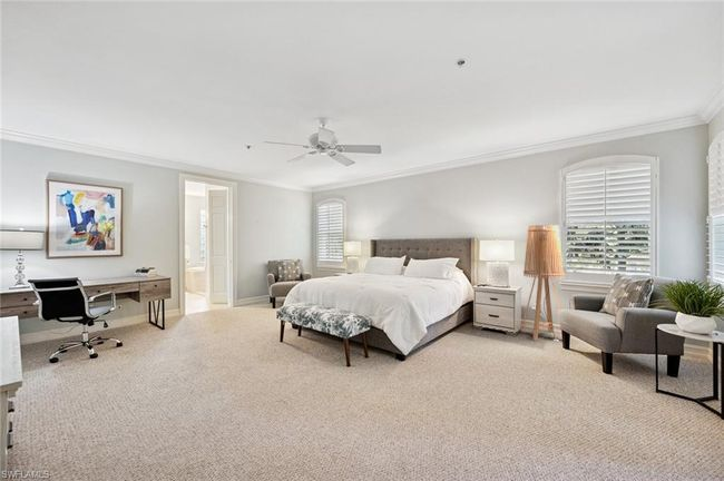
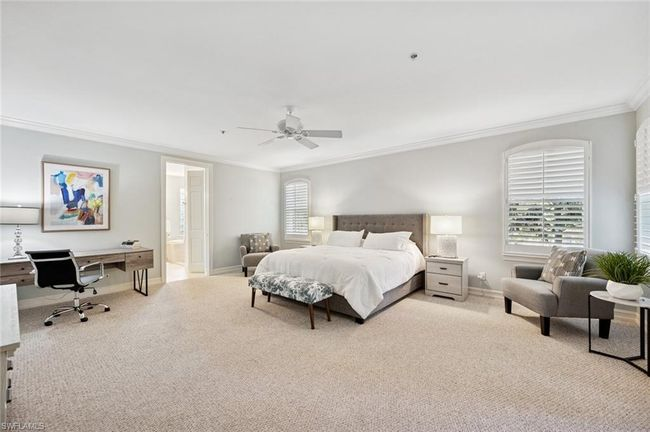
- floor lamp [520,224,566,343]
